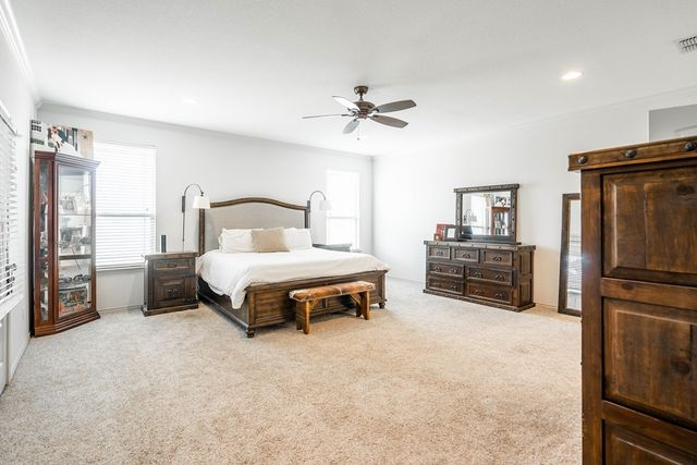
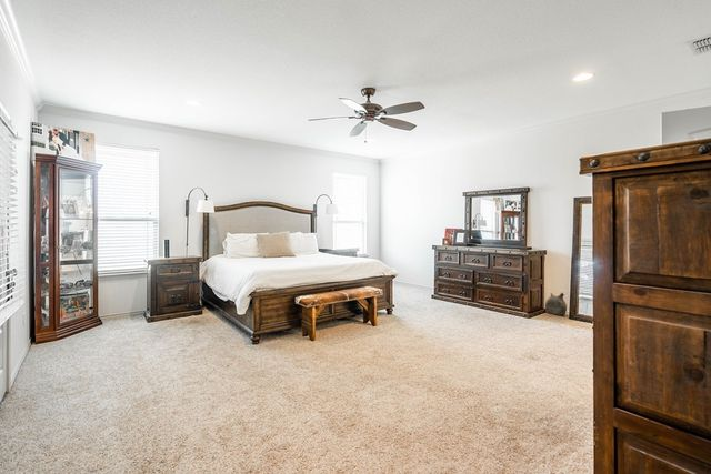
+ ceramic jug [544,292,568,316]
